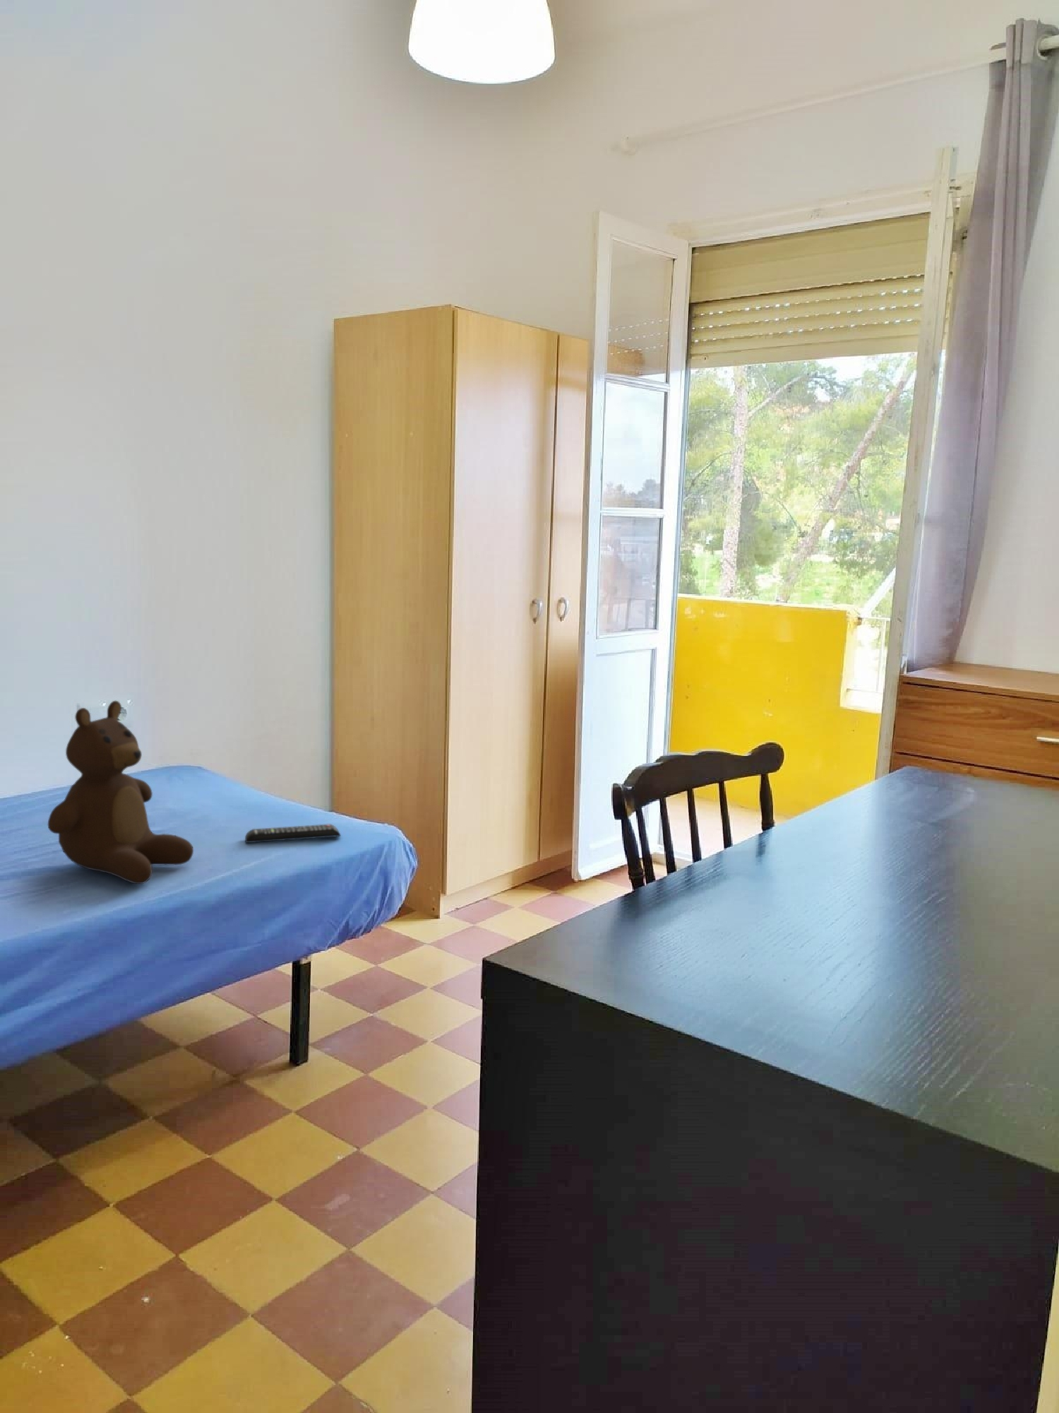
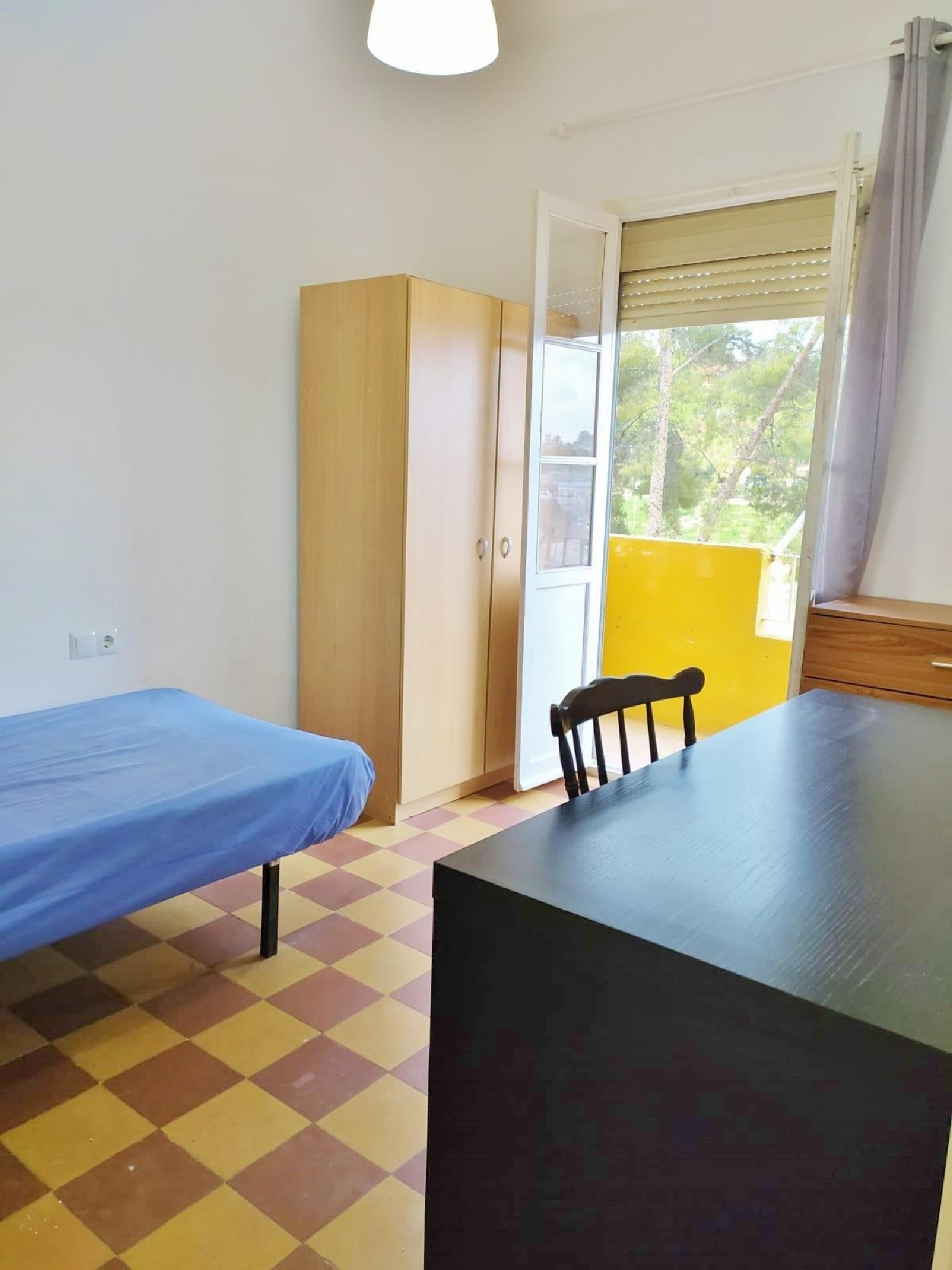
- remote control [245,823,342,843]
- teddy bear [48,700,195,885]
